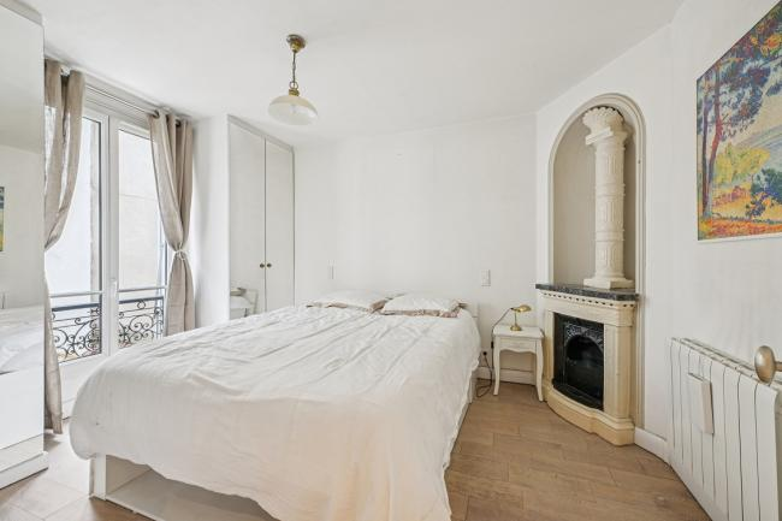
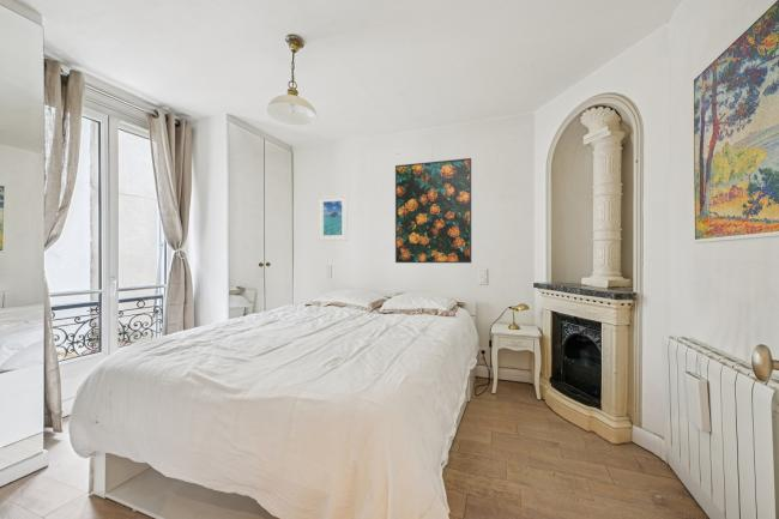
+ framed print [394,157,472,264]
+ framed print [318,194,349,242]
